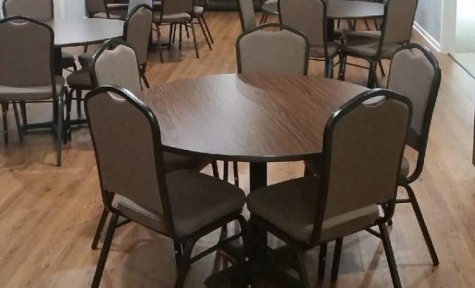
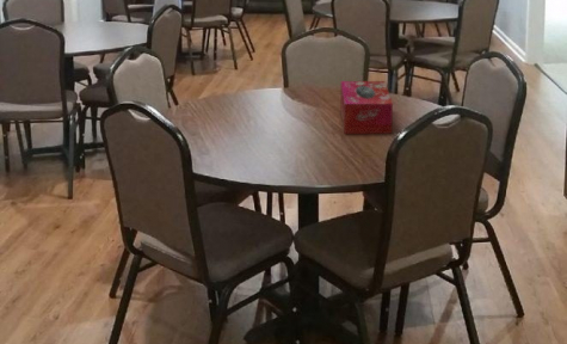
+ tissue box [339,80,394,135]
